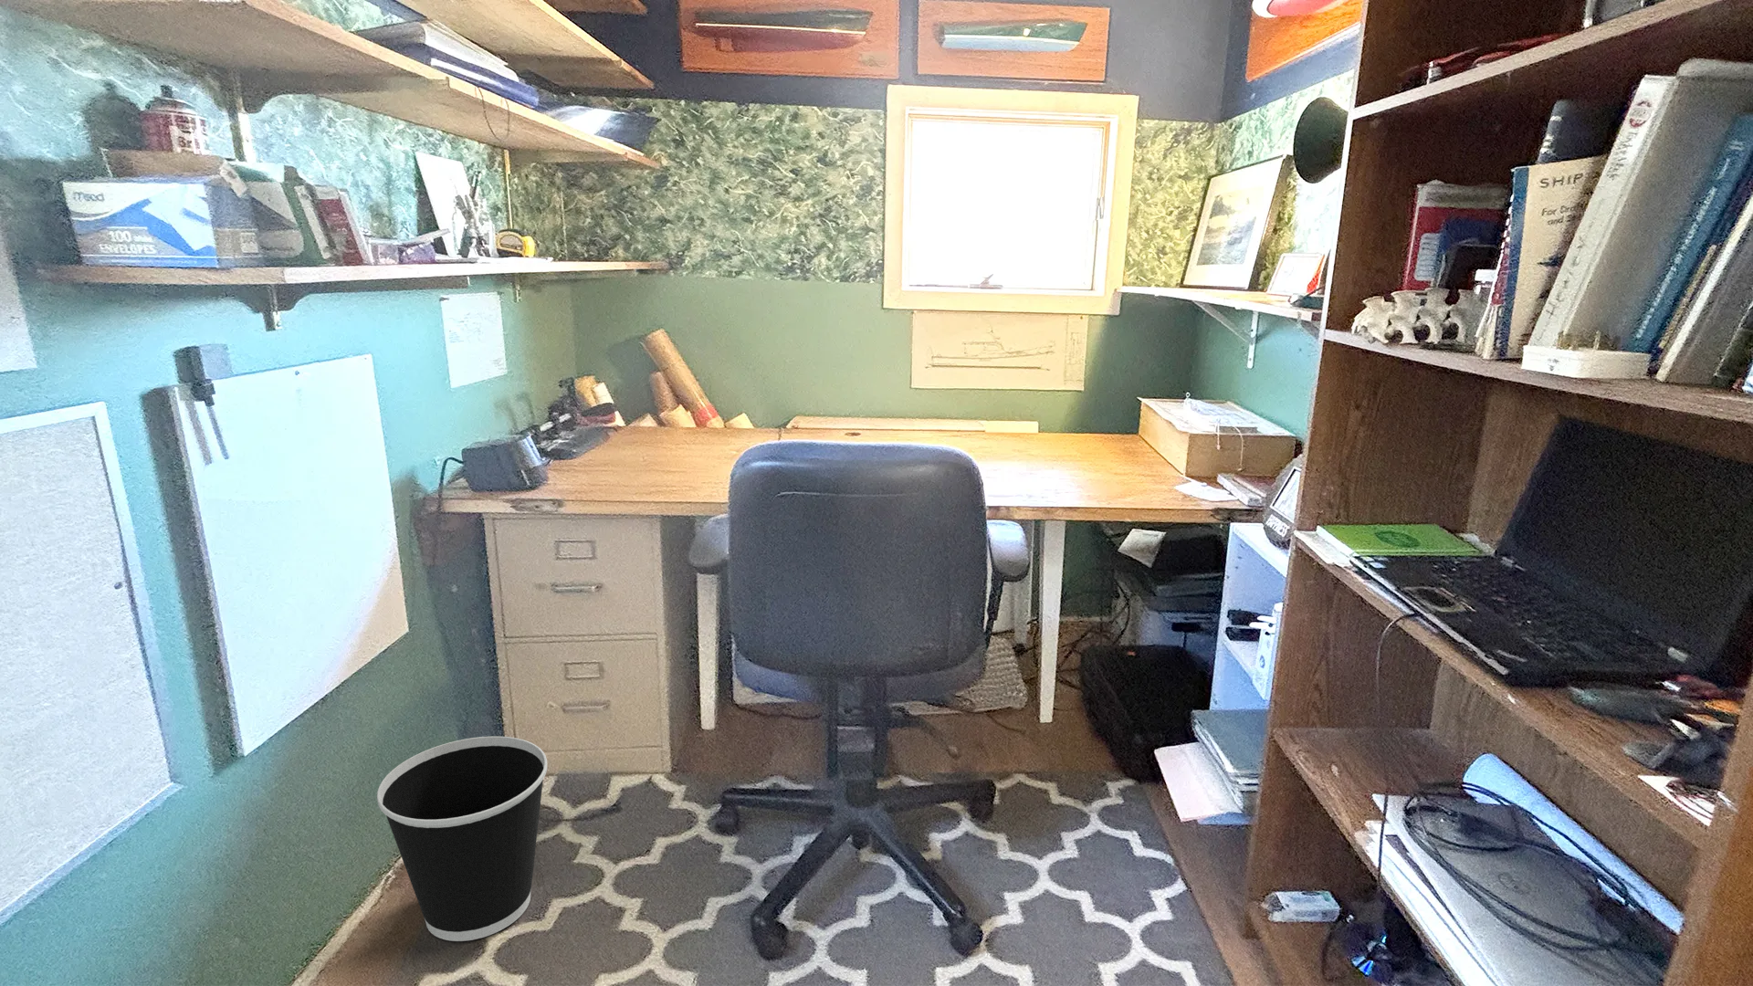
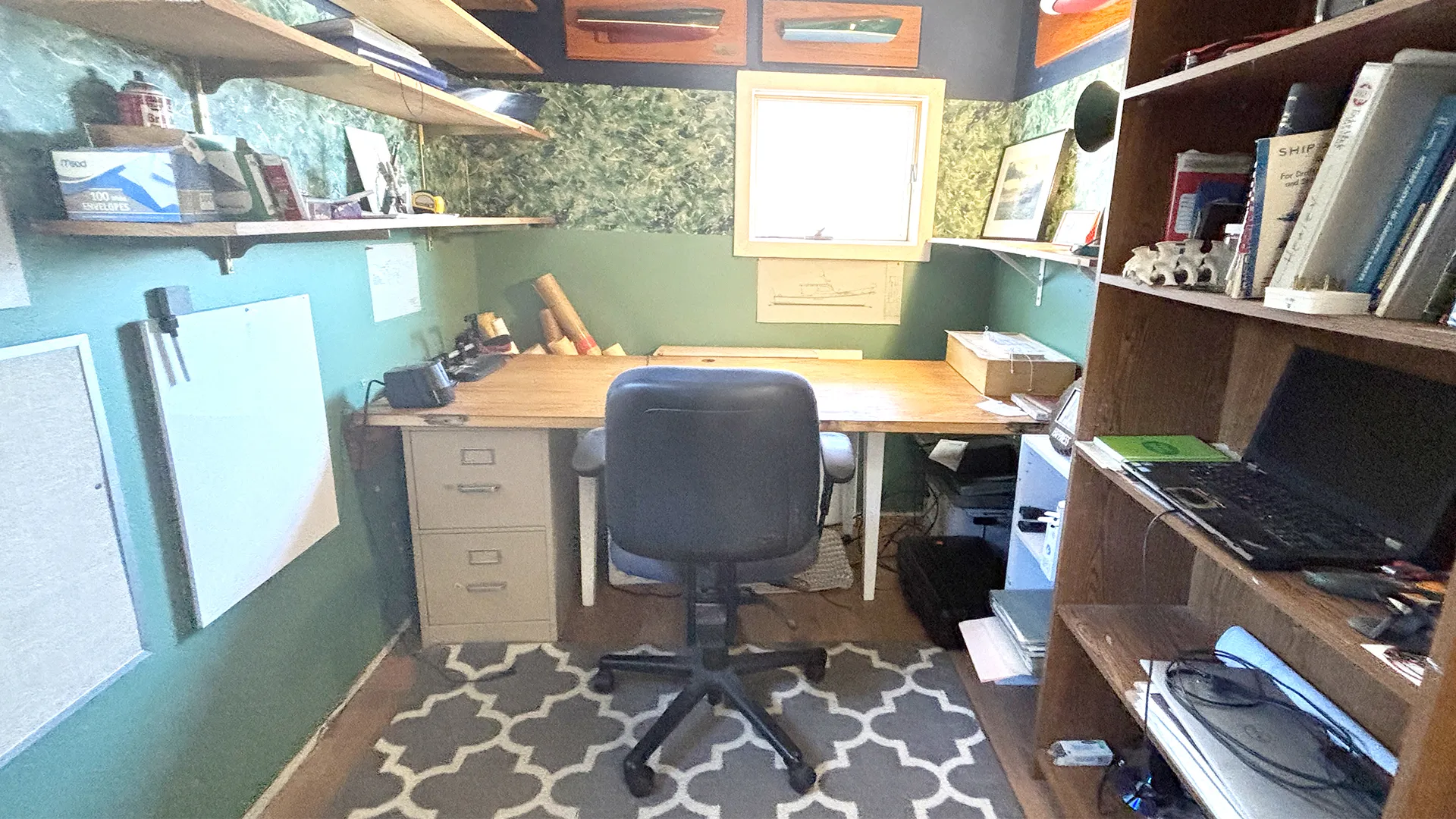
- wastebasket [376,736,548,943]
